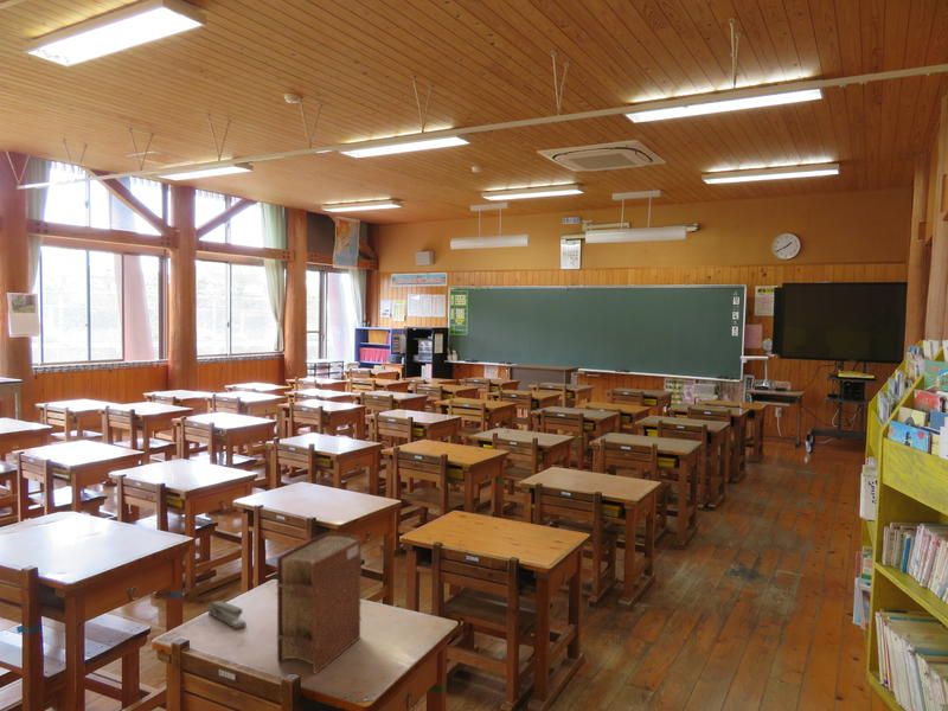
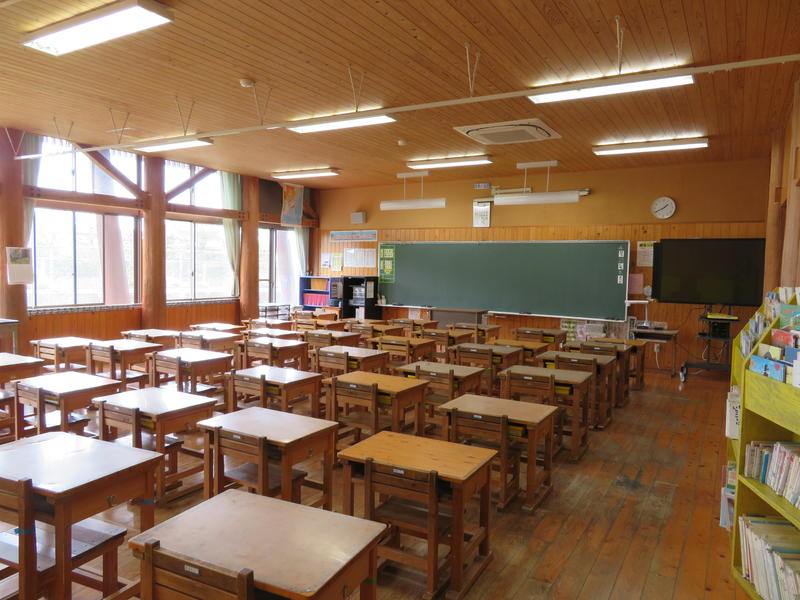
- book [276,532,363,675]
- stapler [207,600,248,630]
